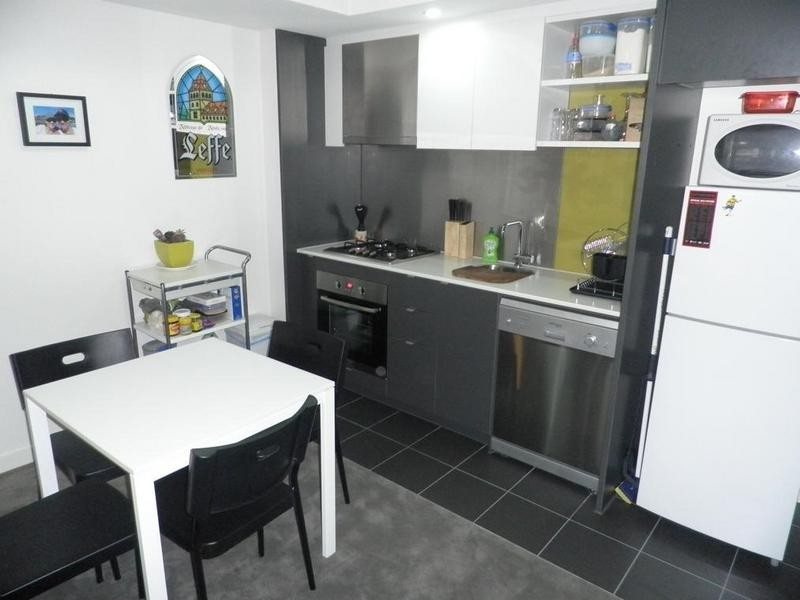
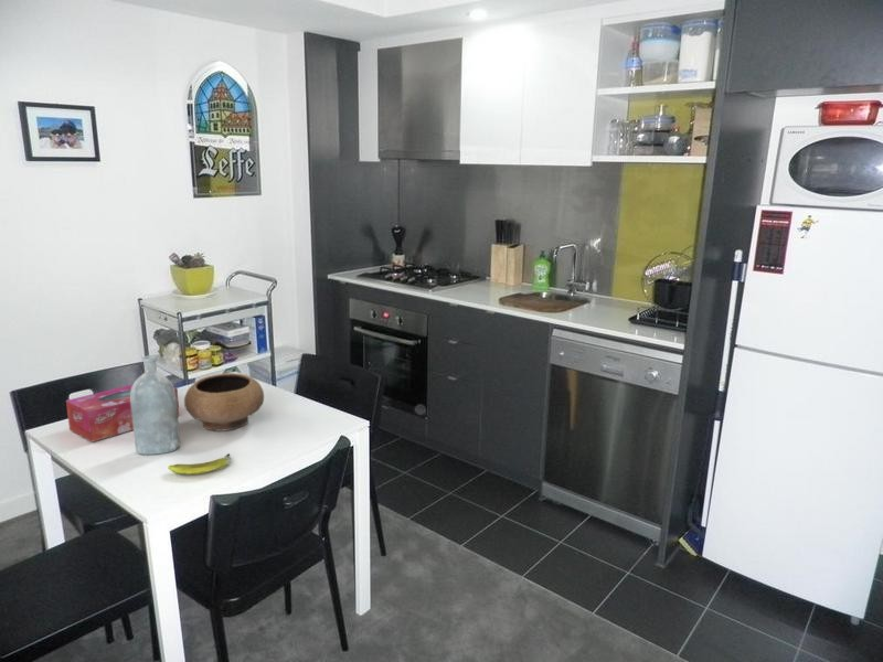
+ tissue box [65,384,181,444]
+ bottle [130,354,181,456]
+ bowl [183,372,265,433]
+ banana [167,452,232,476]
